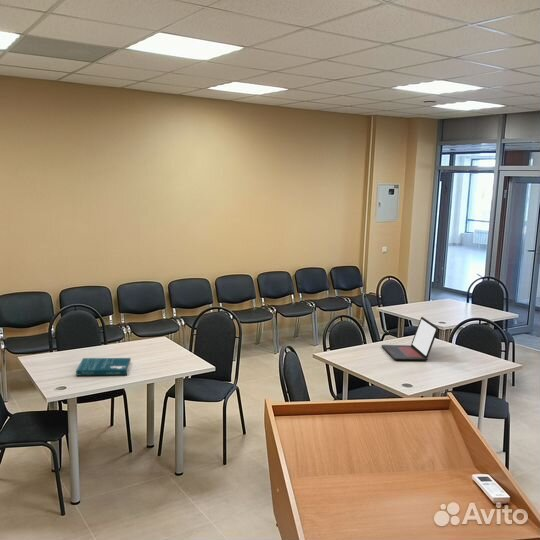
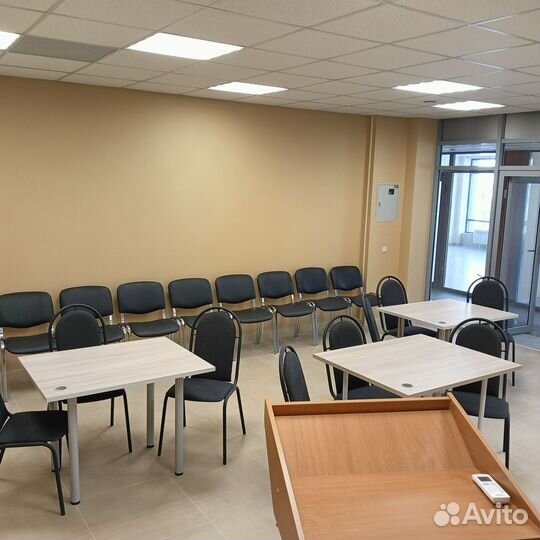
- book [75,357,132,376]
- laptop [381,316,439,362]
